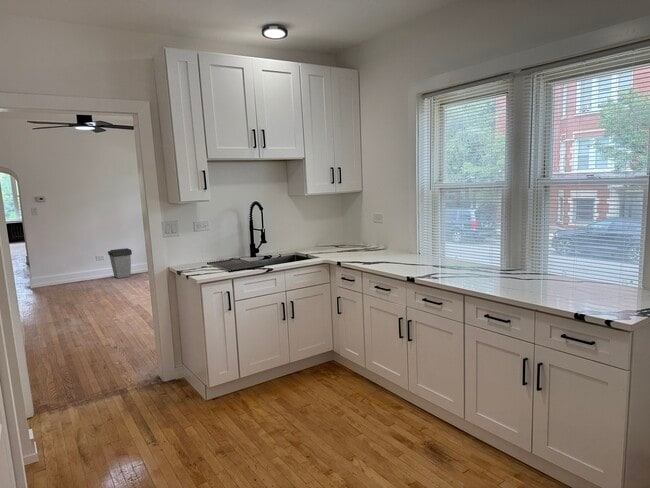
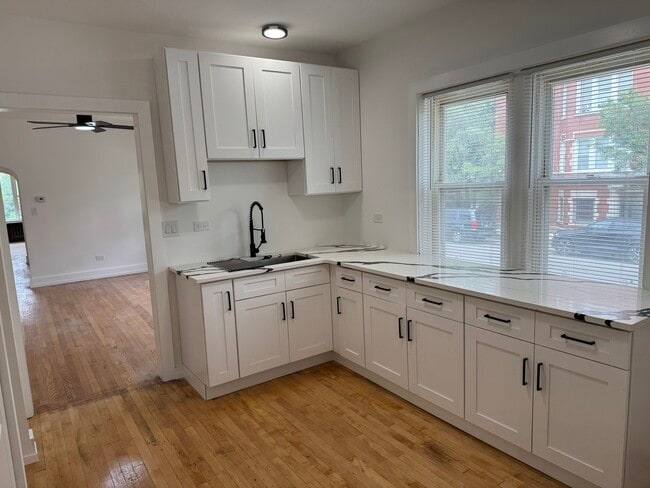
- trash can [107,247,133,279]
